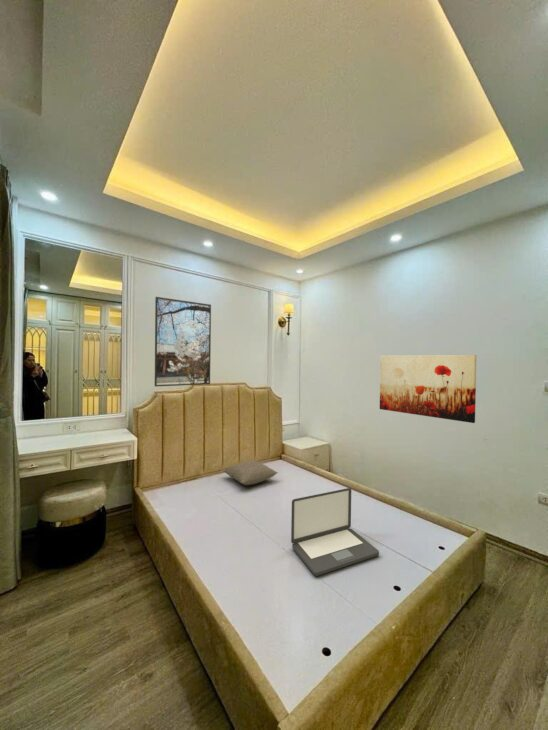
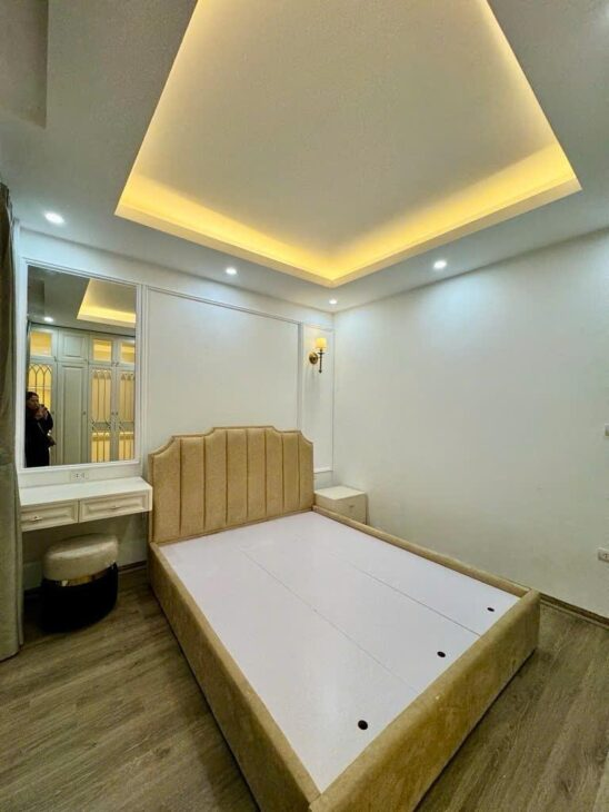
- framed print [154,296,212,387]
- wall art [379,354,477,424]
- laptop [290,487,380,577]
- pillow [222,460,279,486]
